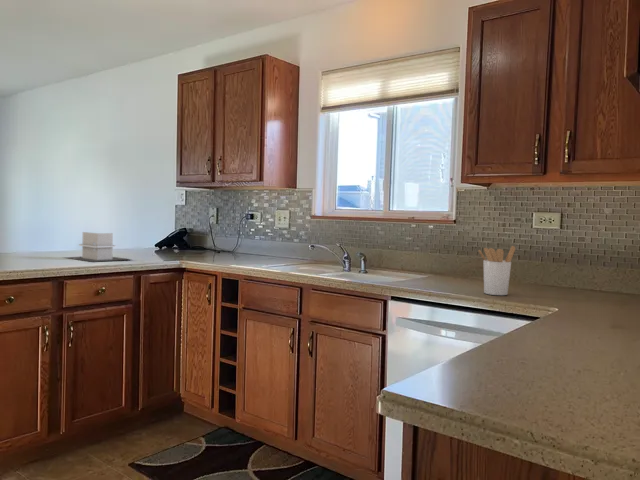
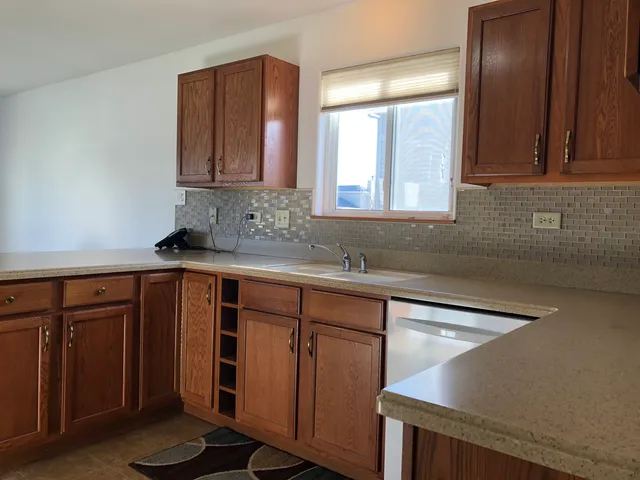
- architectural model [62,231,133,263]
- utensil holder [478,245,516,296]
